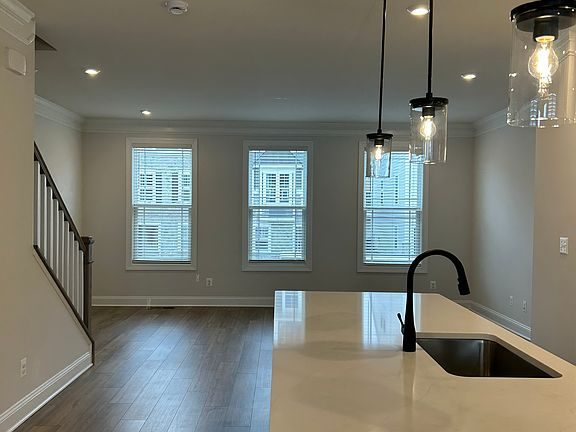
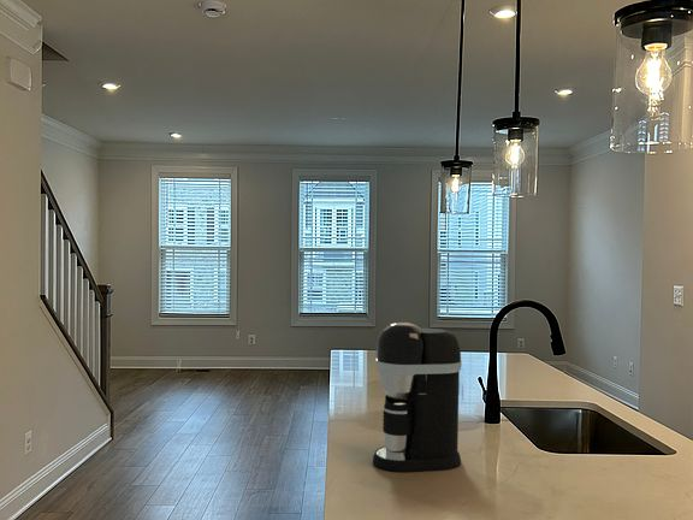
+ coffee maker [372,321,463,473]
